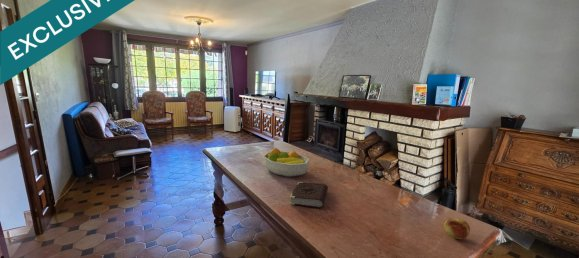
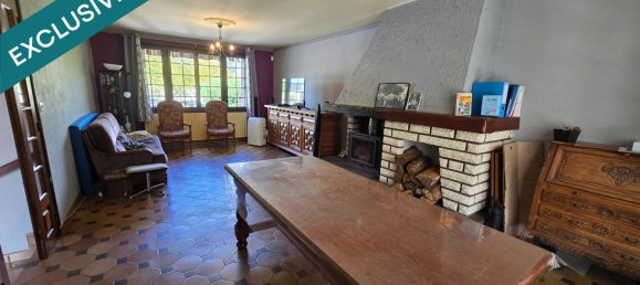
- fruit [443,217,471,240]
- fruit bowl [262,147,310,178]
- book [289,181,329,209]
